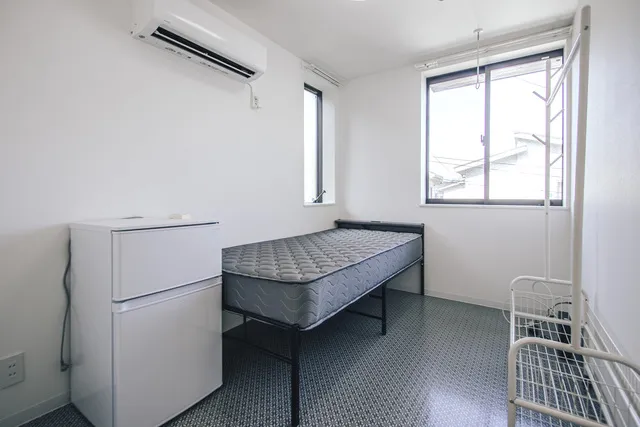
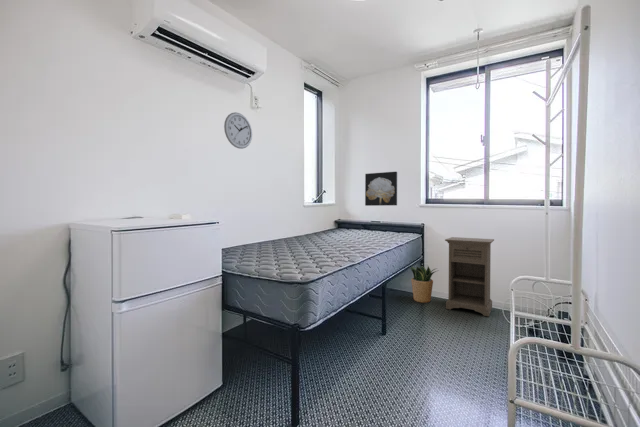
+ nightstand [444,236,495,317]
+ wall art [364,171,398,207]
+ potted plant [409,265,440,304]
+ wall clock [223,111,253,150]
